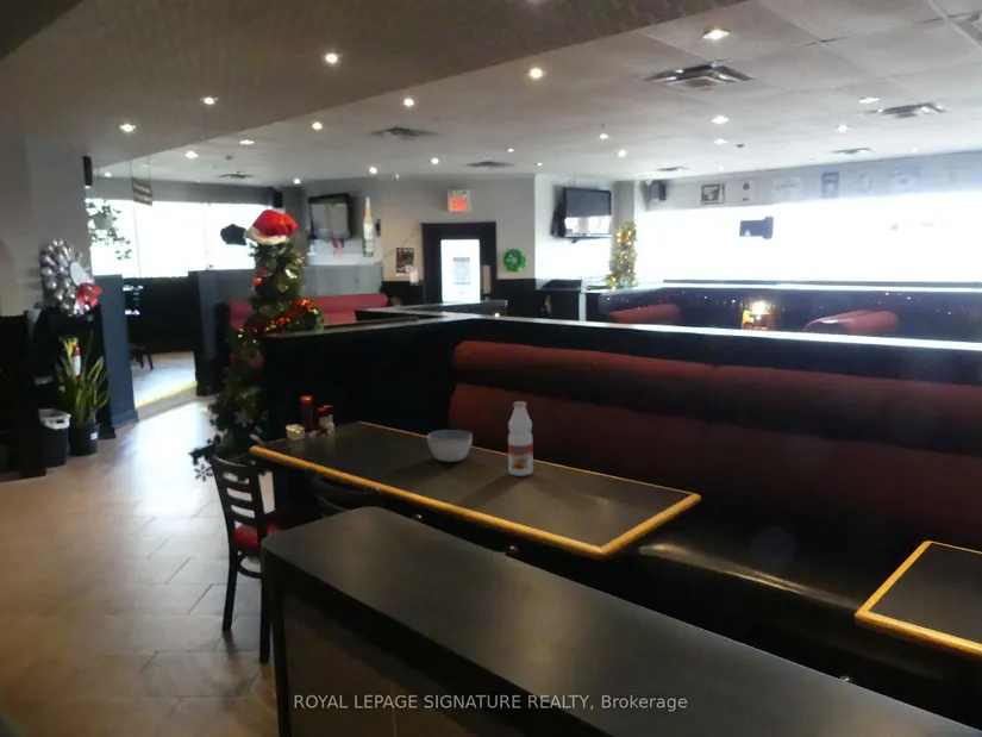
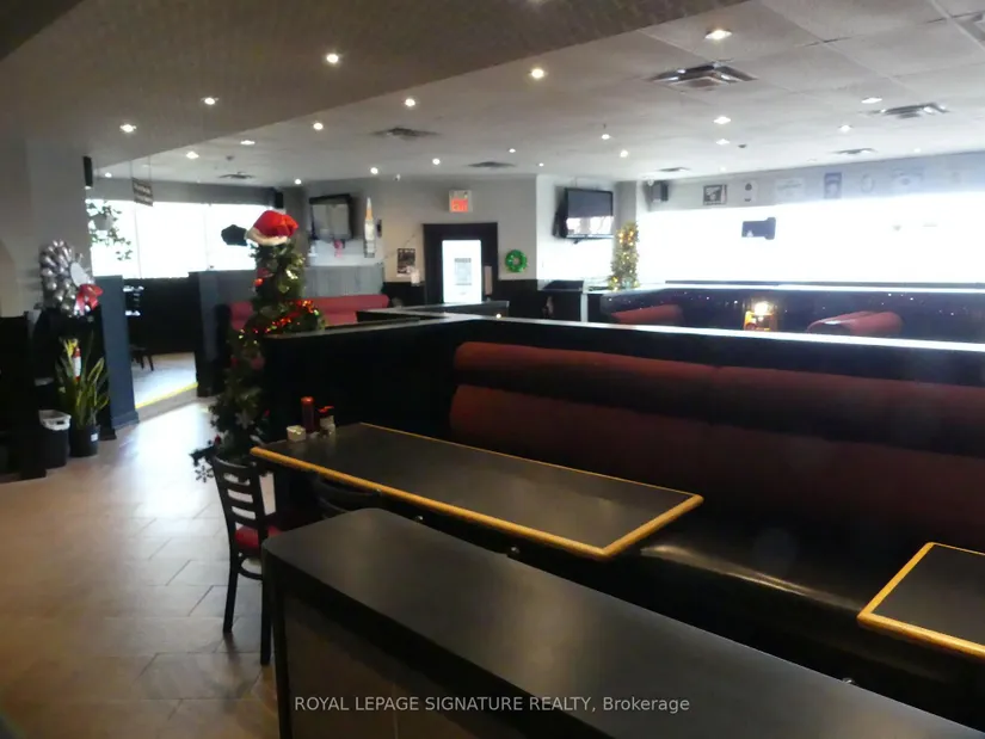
- bowl [426,429,474,463]
- juice bottle [507,400,534,477]
